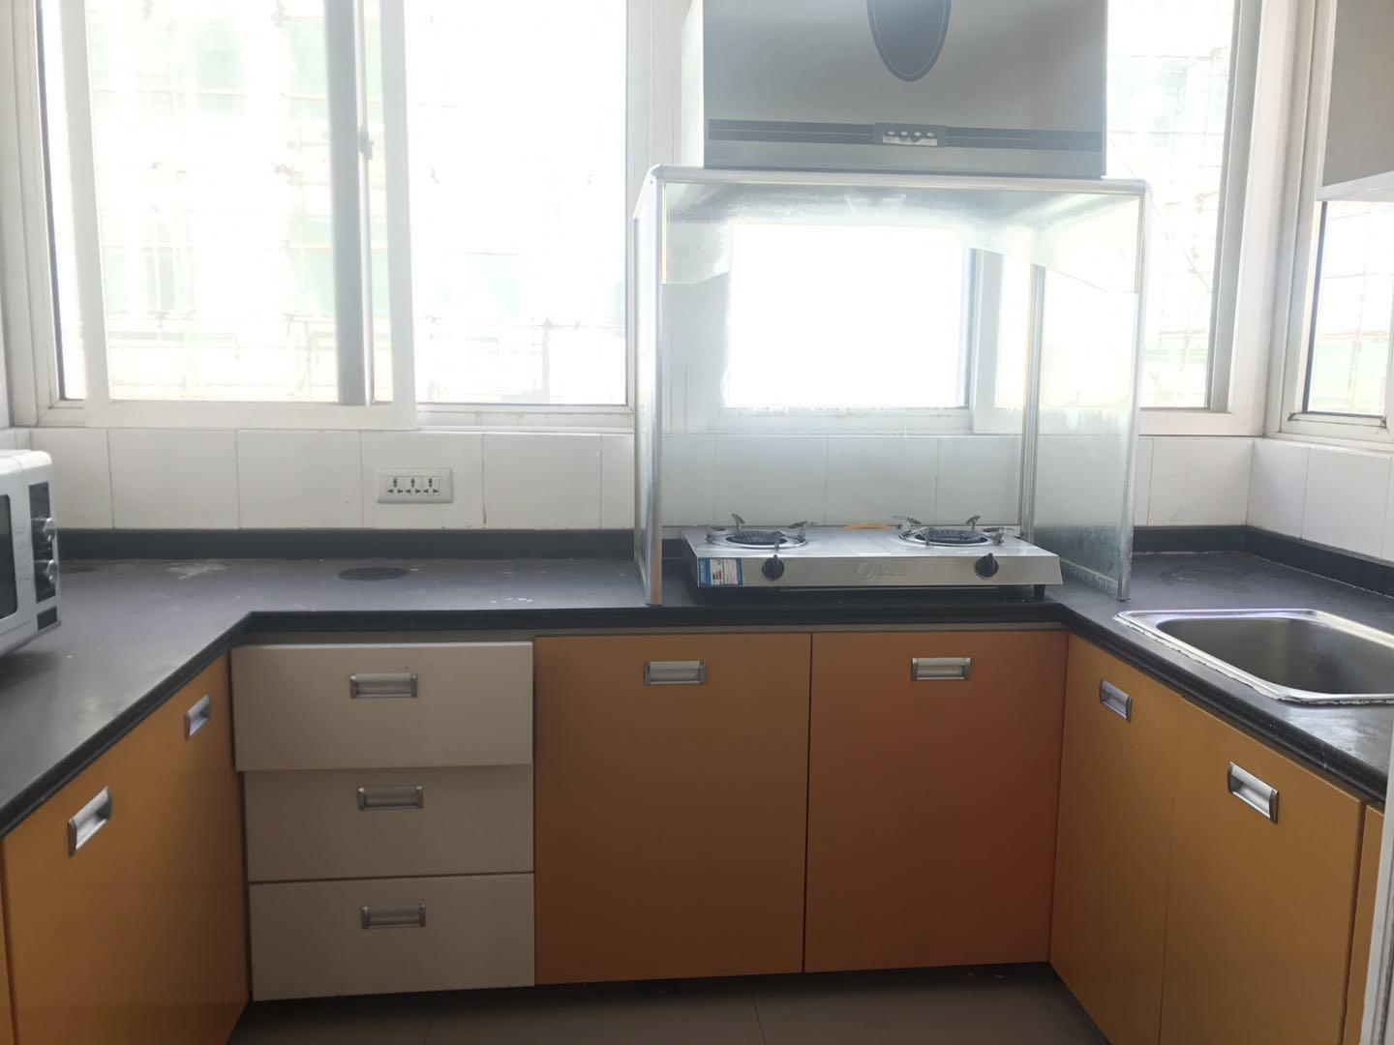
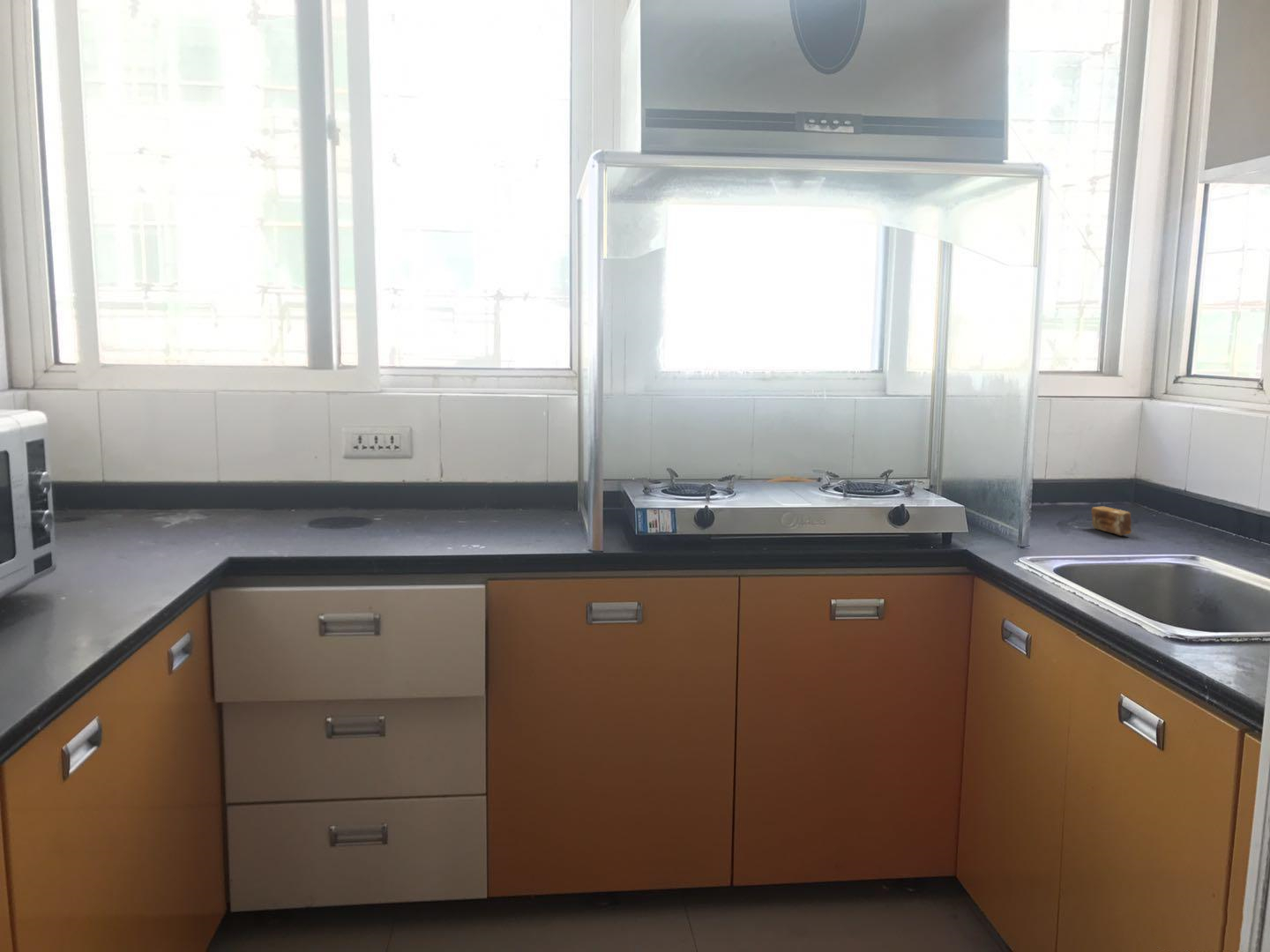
+ soap bar [1090,505,1132,536]
